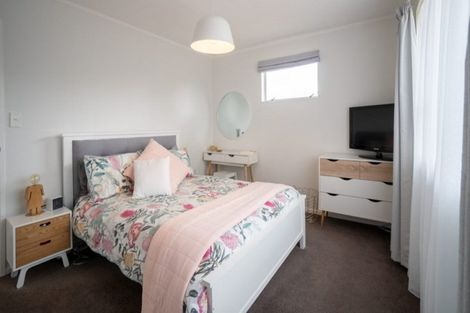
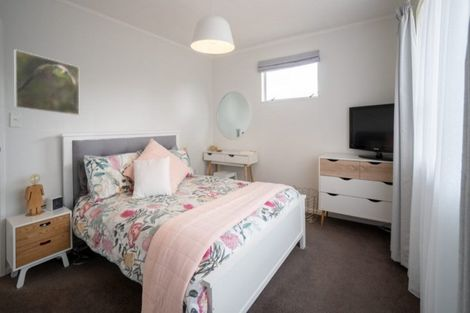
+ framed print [13,48,80,116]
